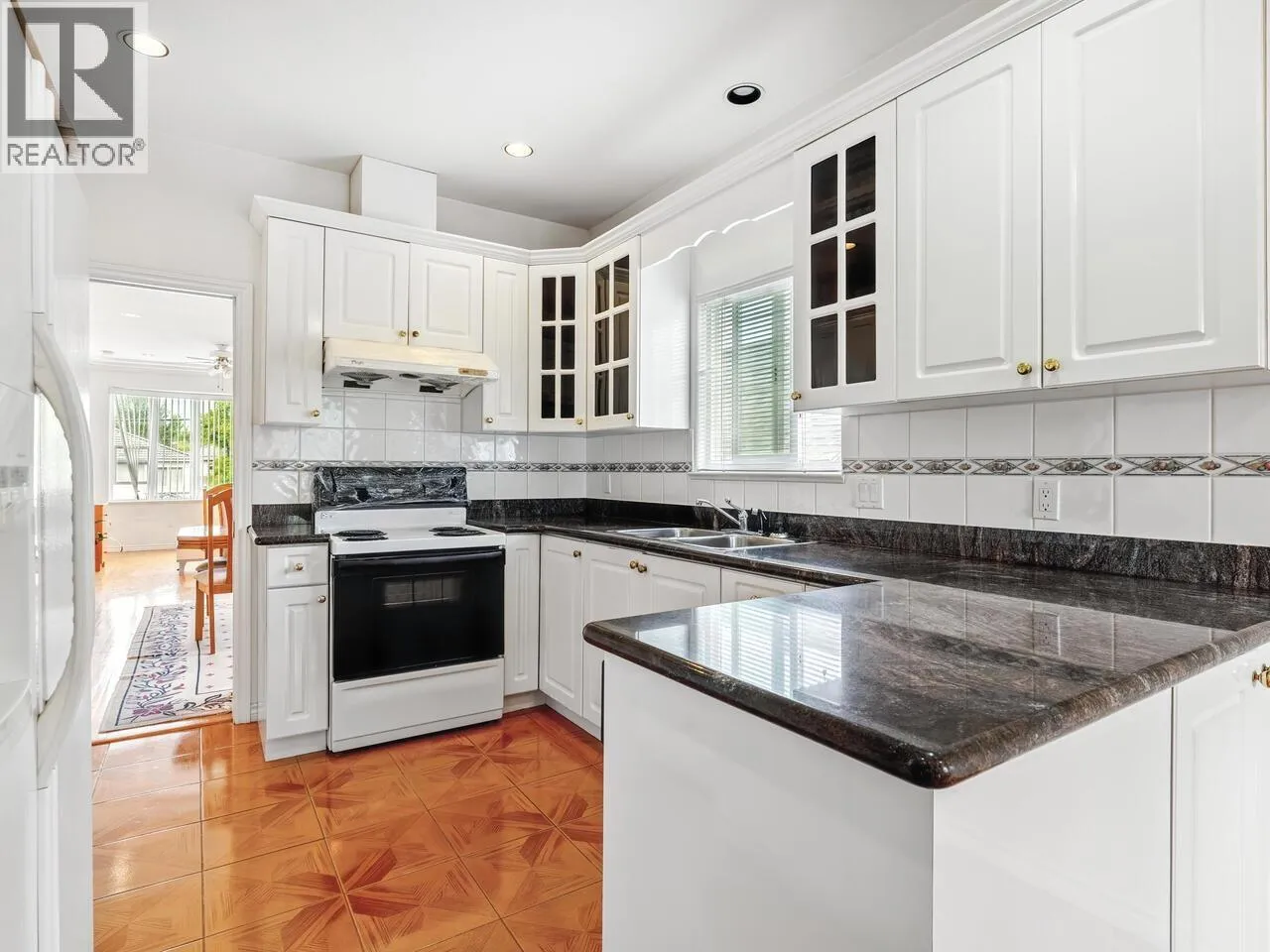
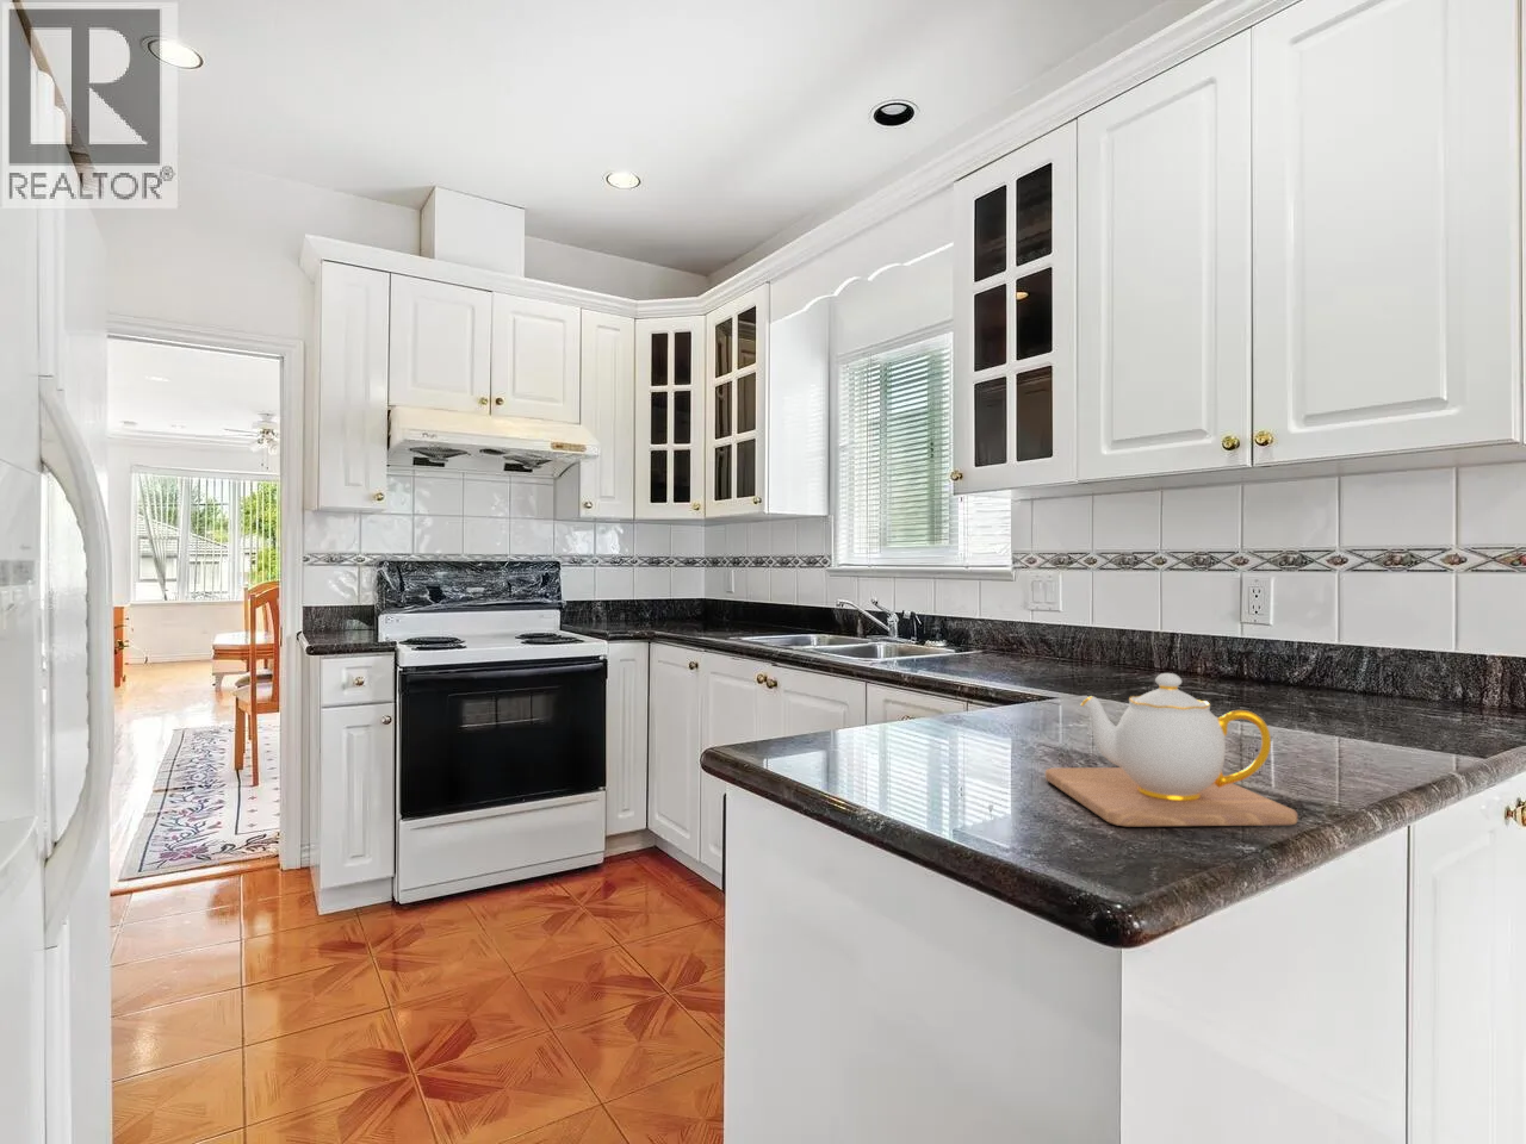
+ teapot [1044,672,1298,828]
